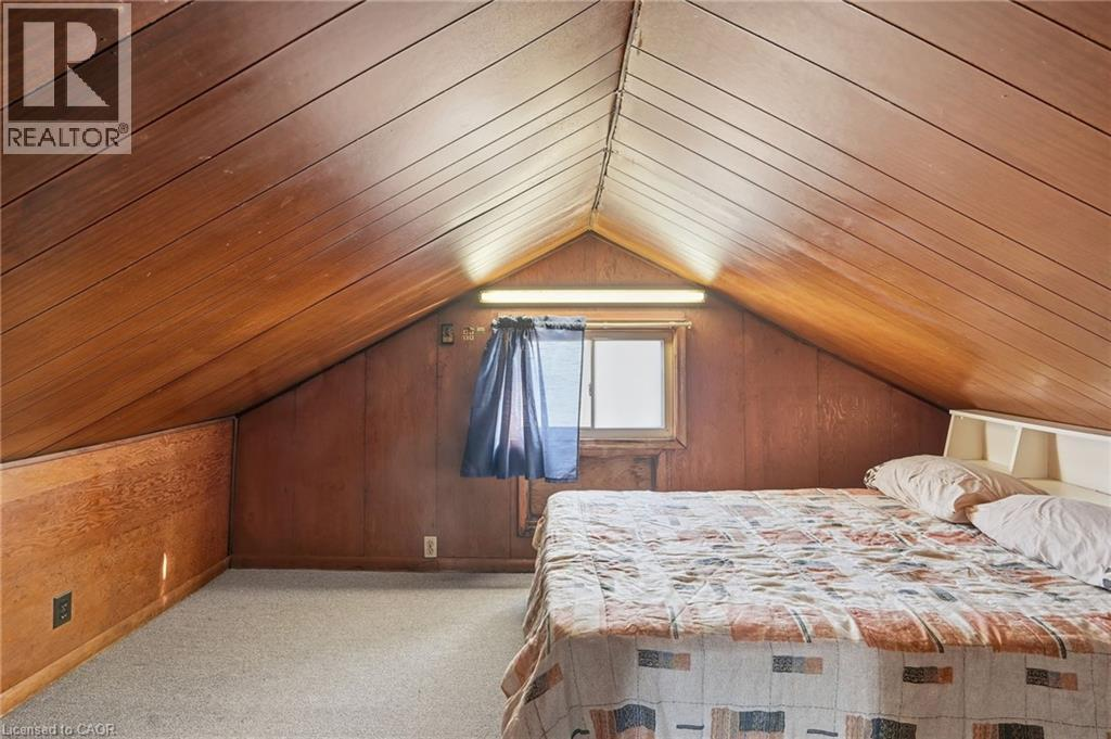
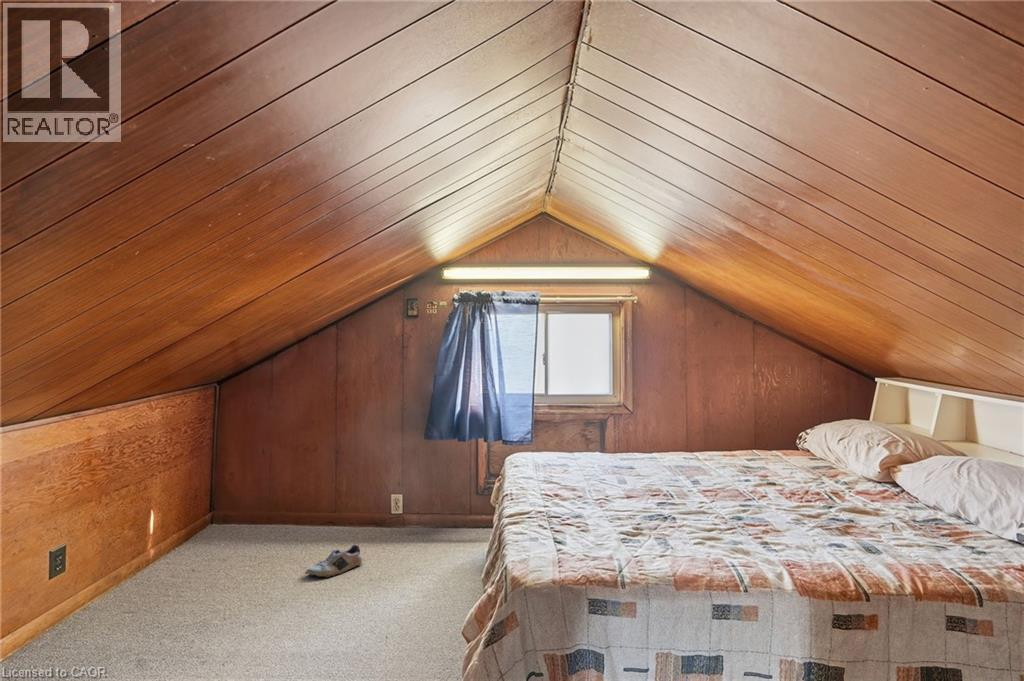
+ shoe [304,544,363,580]
